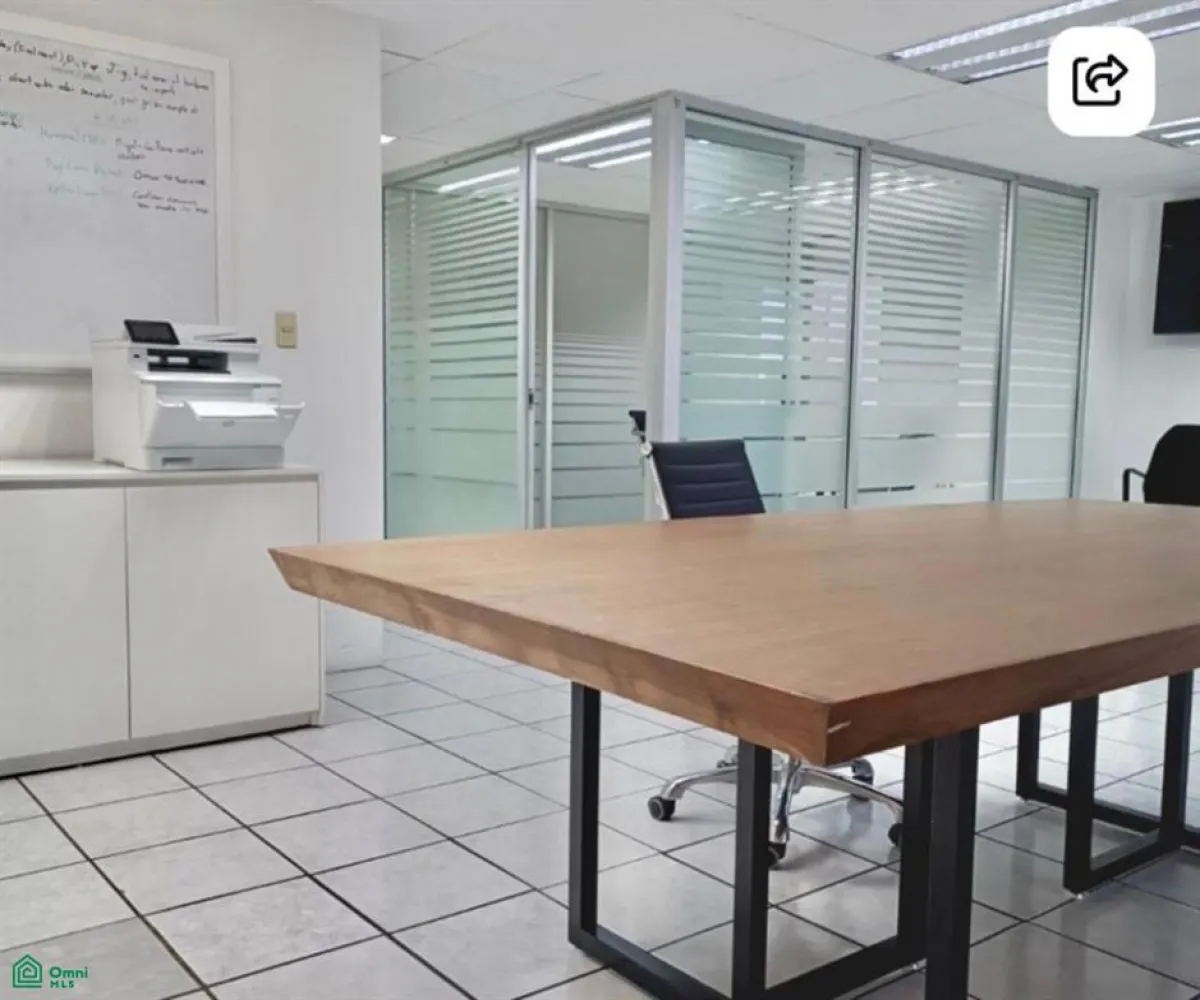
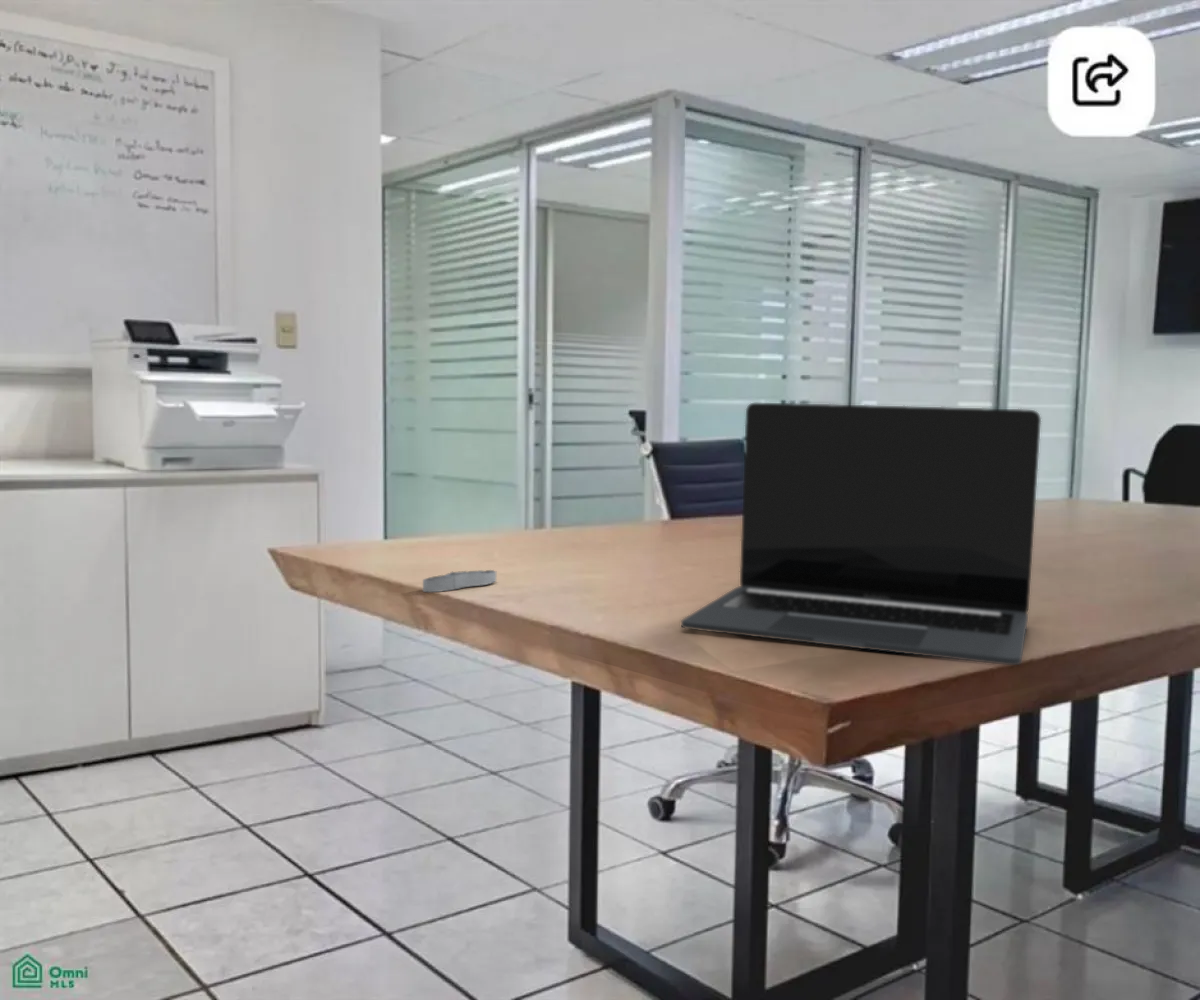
+ laptop [680,402,1042,666]
+ aerial map [422,569,497,593]
